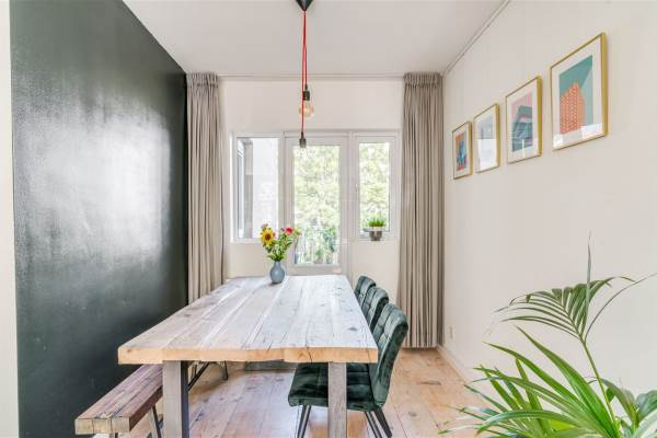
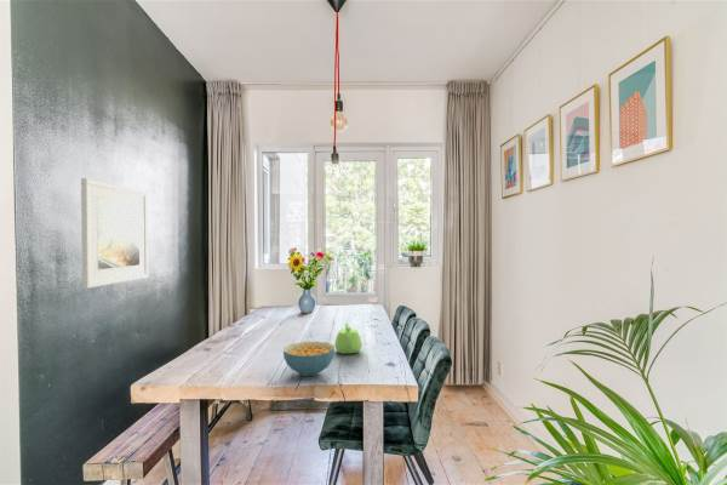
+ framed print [80,177,149,290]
+ cereal bowl [282,341,336,377]
+ teapot [333,323,364,355]
